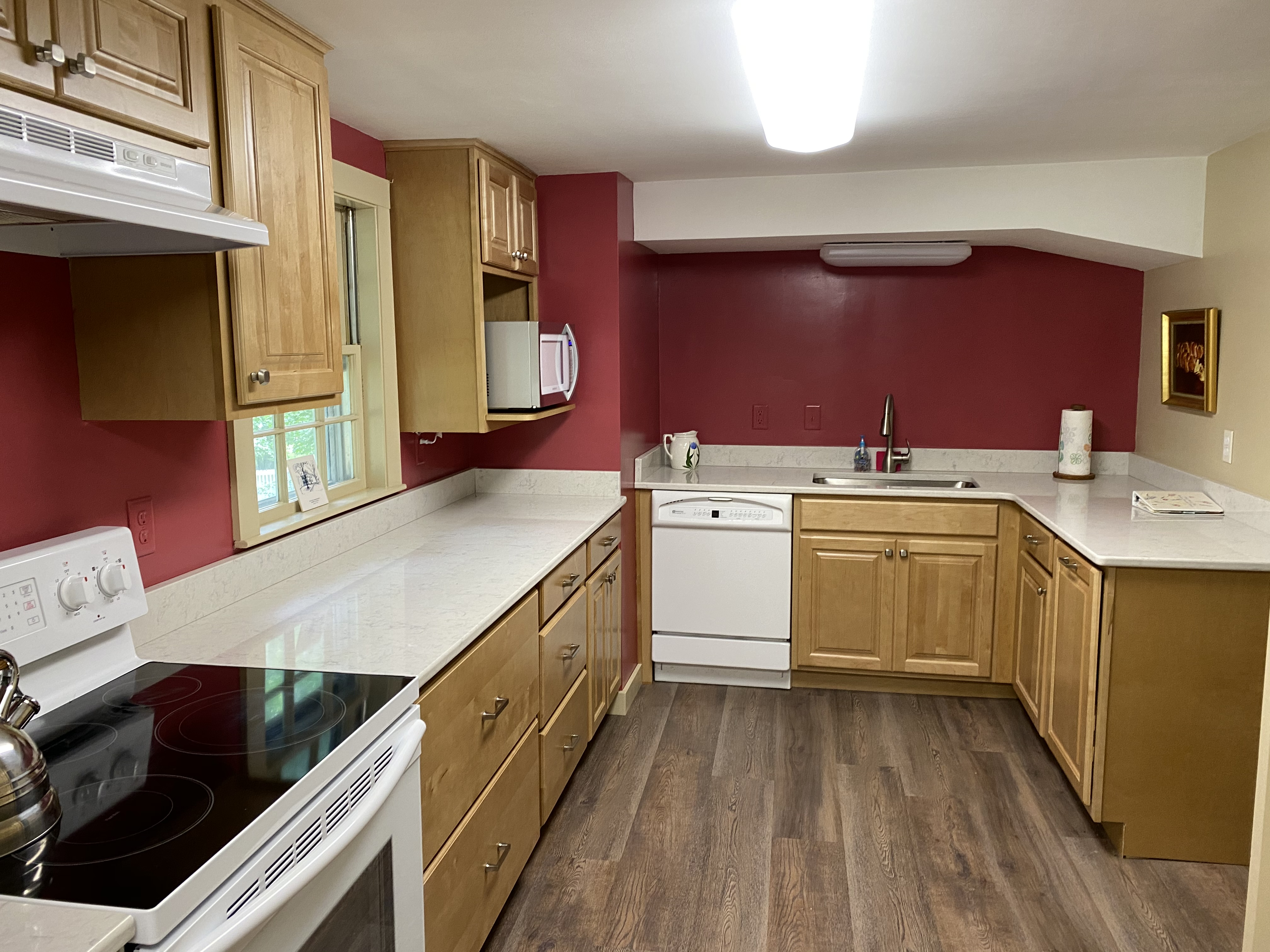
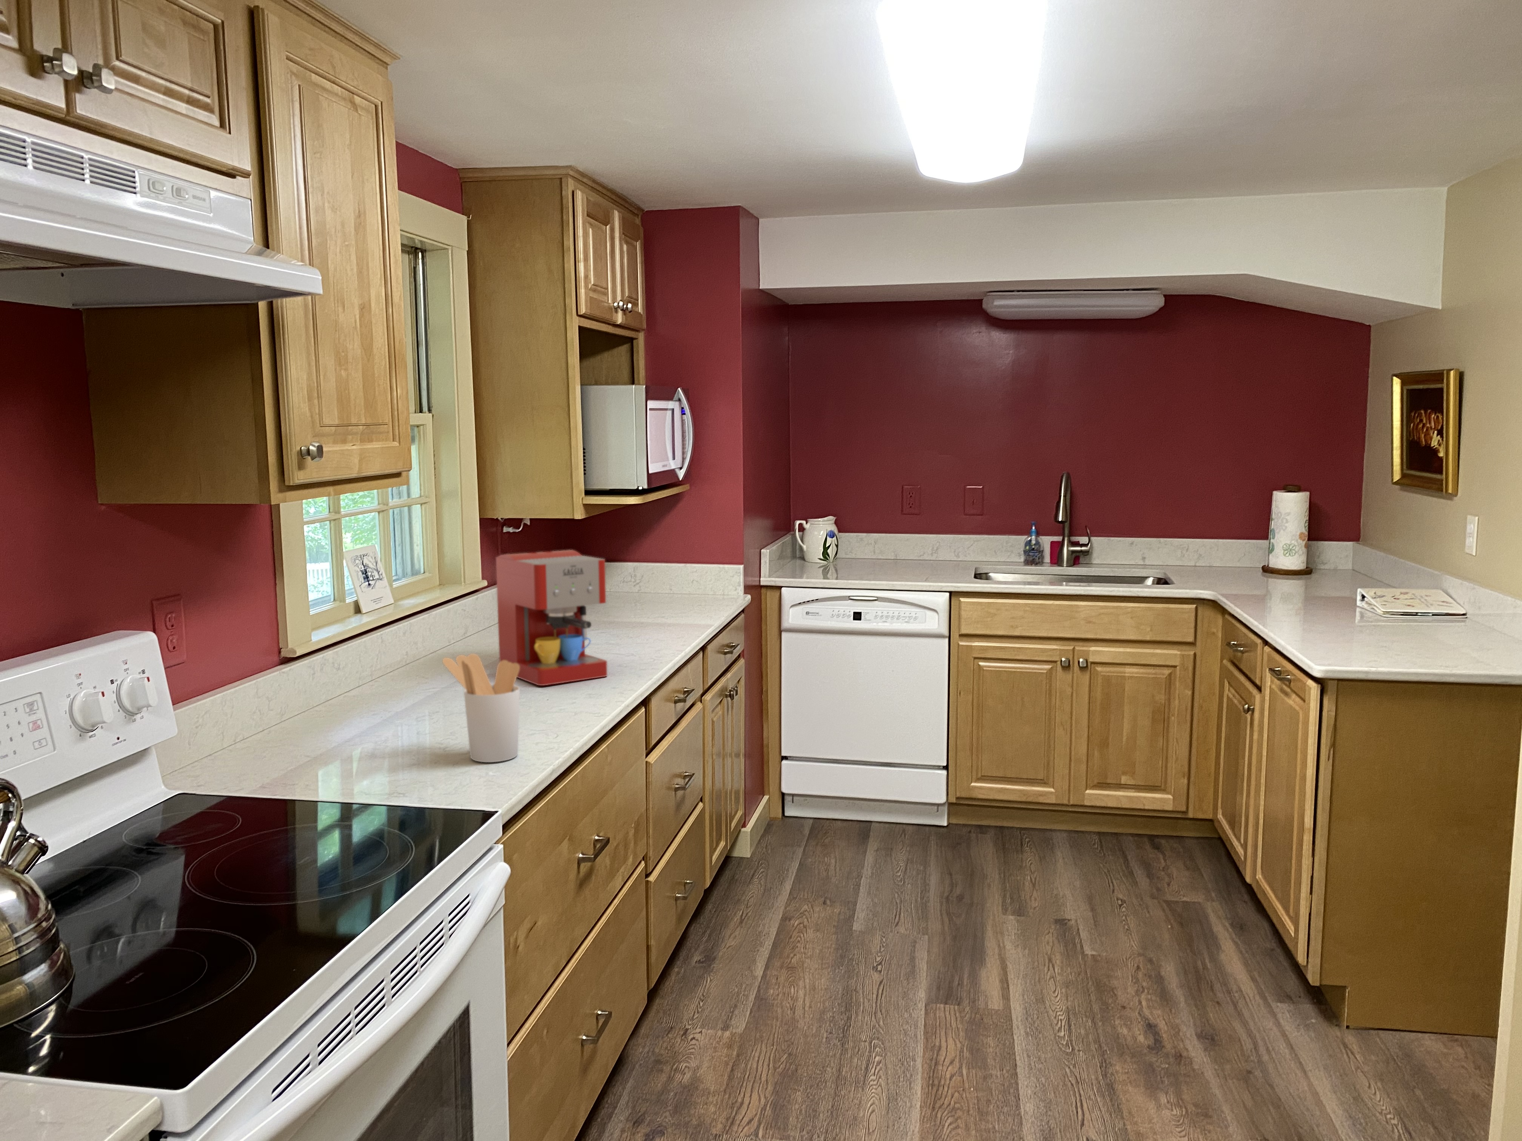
+ coffee maker [496,549,608,686]
+ utensil holder [442,653,520,762]
